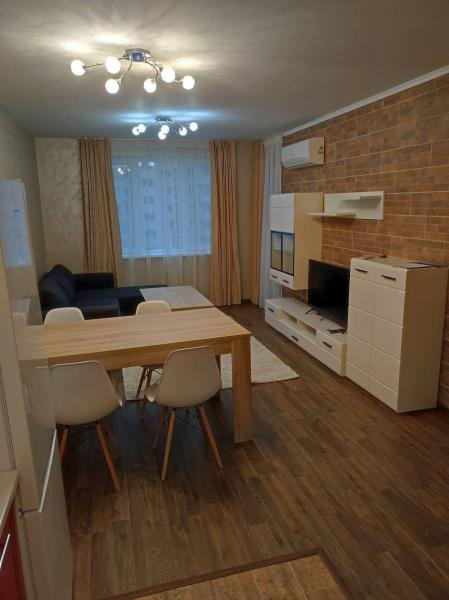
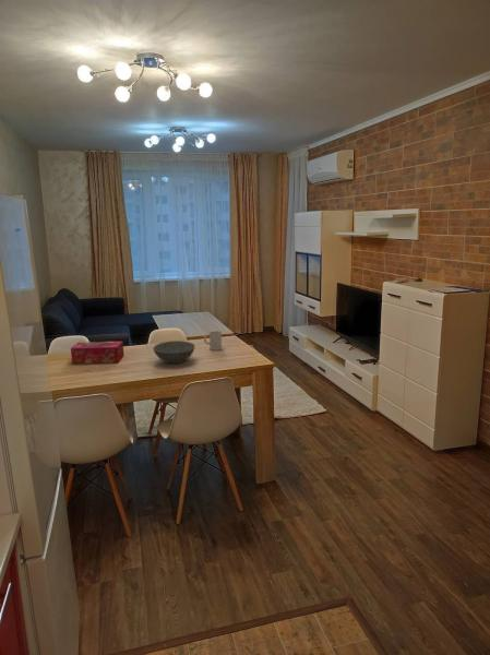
+ mug [203,330,223,352]
+ bowl [152,340,196,365]
+ tissue box [70,341,126,365]
